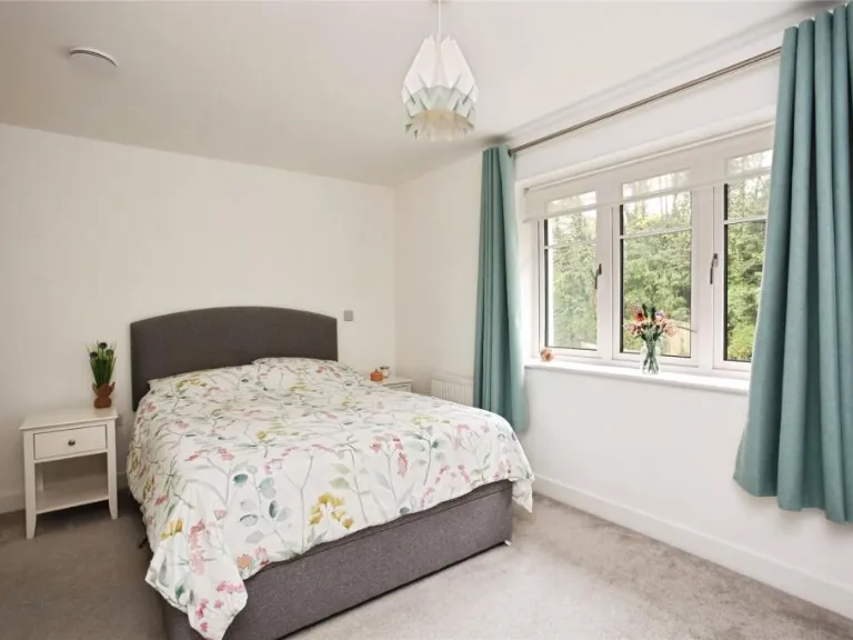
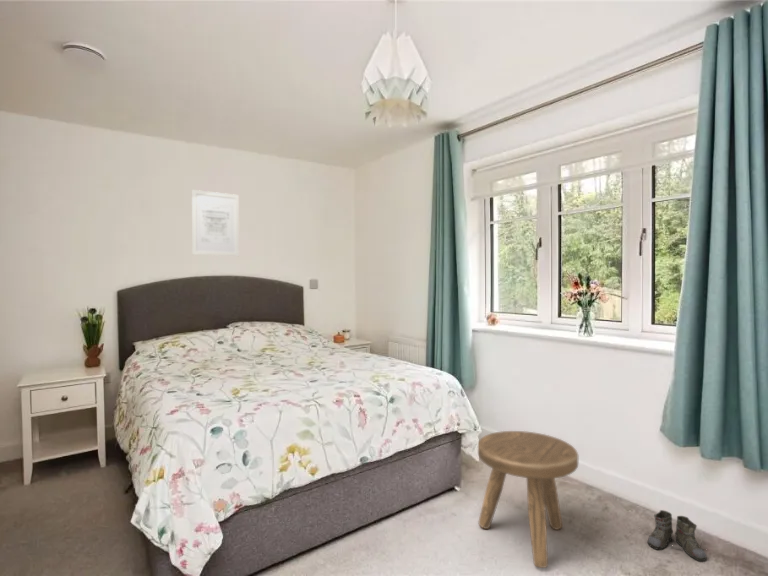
+ stool [477,430,579,569]
+ wall art [191,189,240,257]
+ boots [643,509,708,562]
